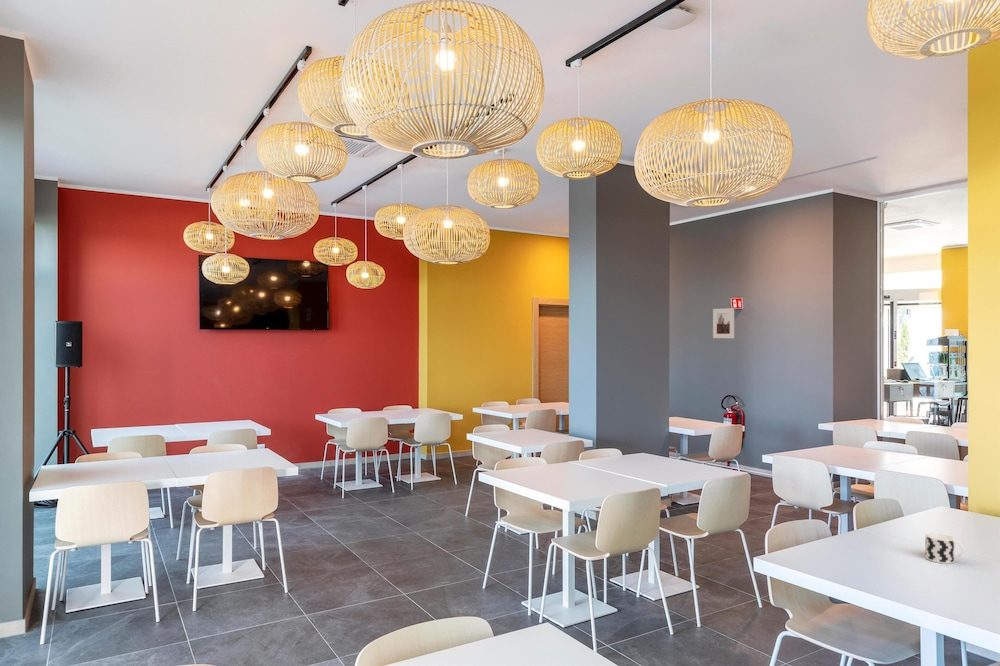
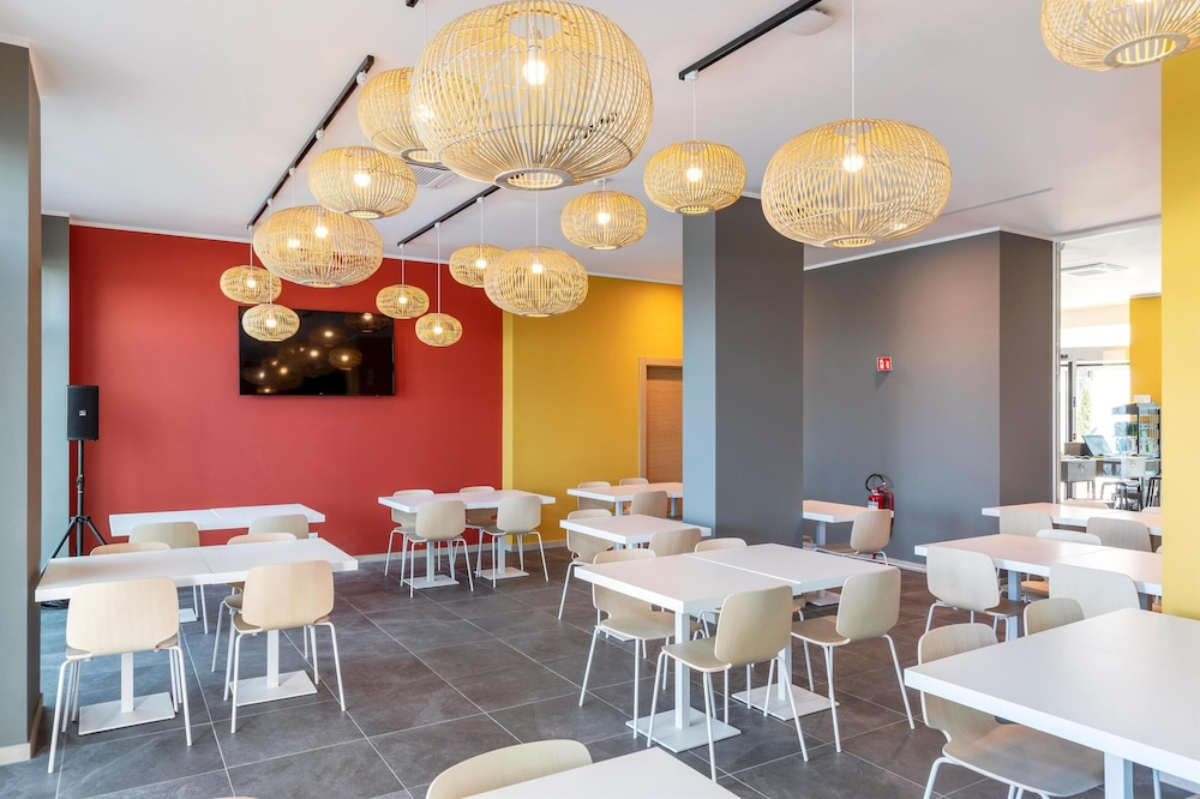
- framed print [712,307,735,339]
- cup [924,531,965,565]
